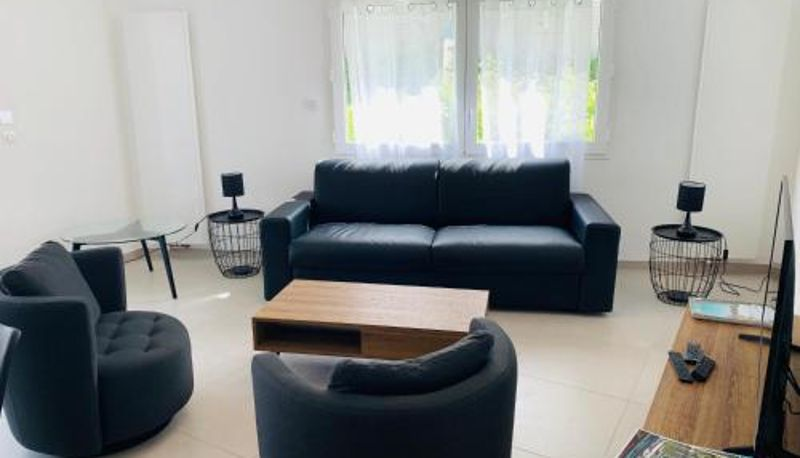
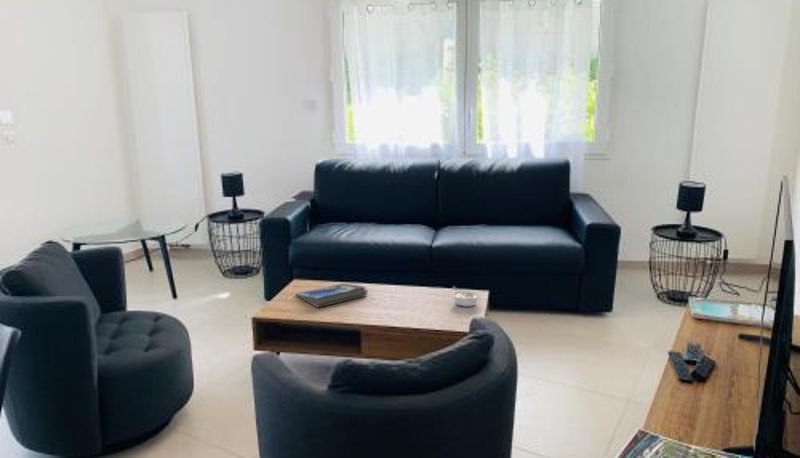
+ magazine [294,283,369,309]
+ legume [450,286,481,308]
